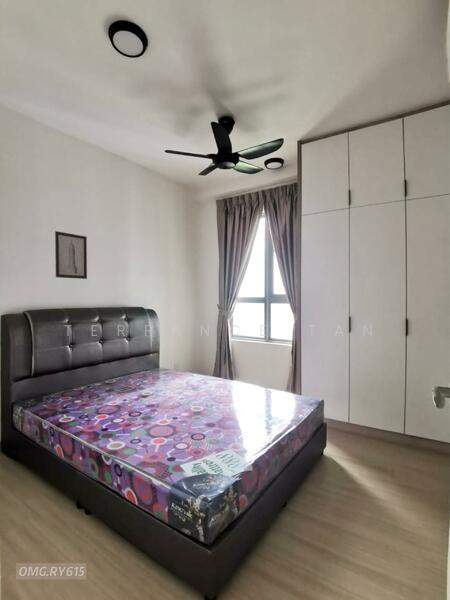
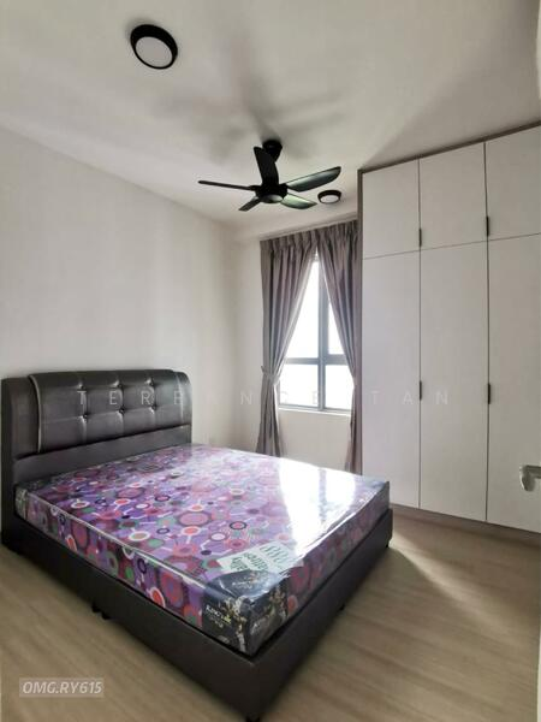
- wall art [54,230,88,280]
